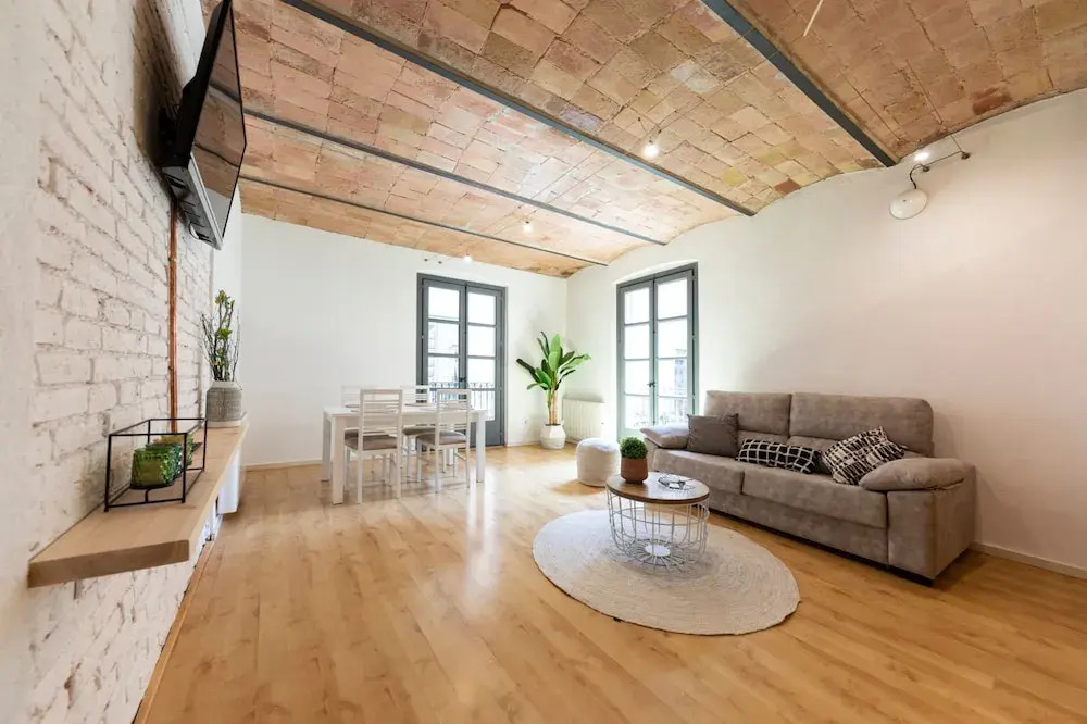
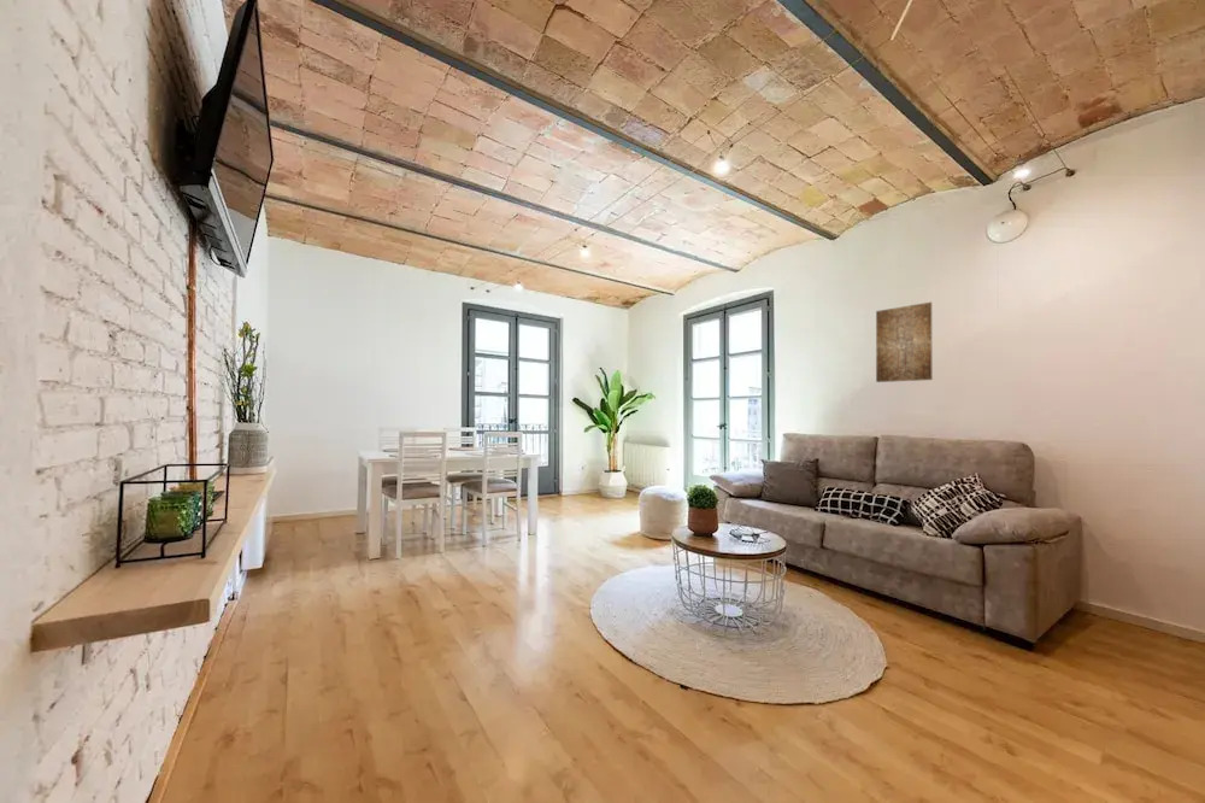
+ wall art [875,301,934,383]
